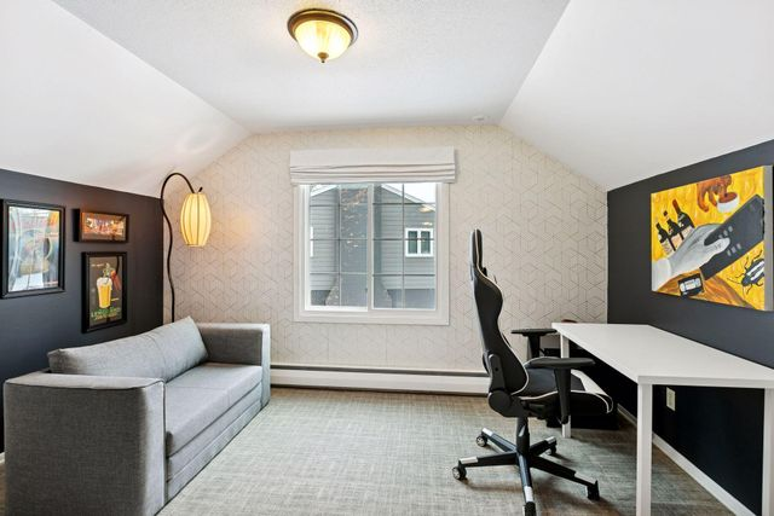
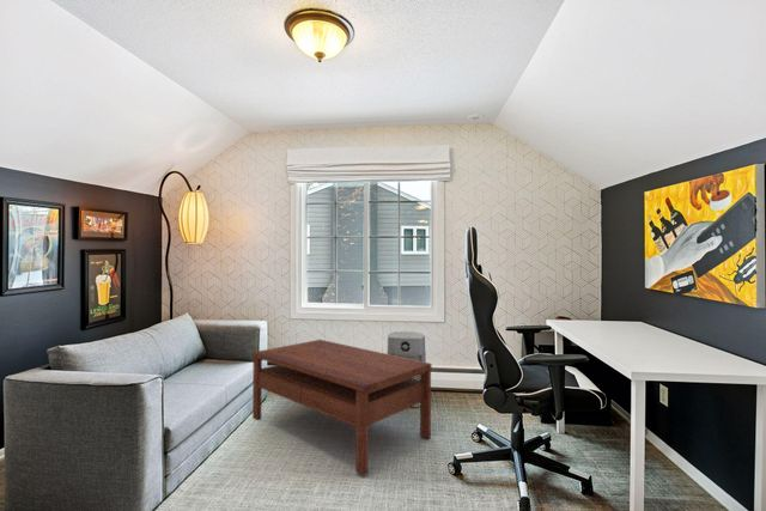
+ coffee table [251,339,433,476]
+ air purifier [387,330,427,408]
